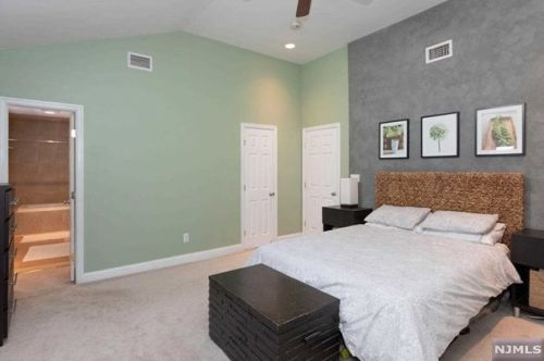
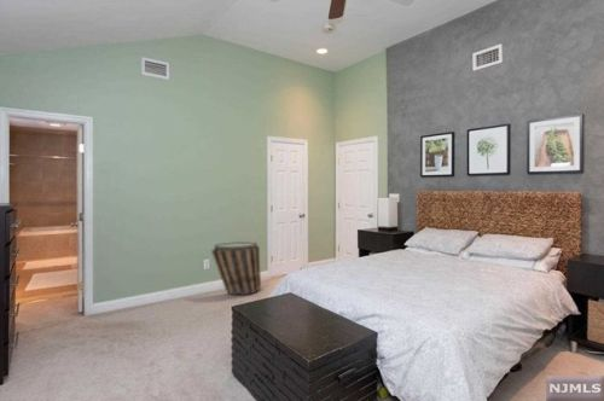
+ basket [210,240,262,296]
